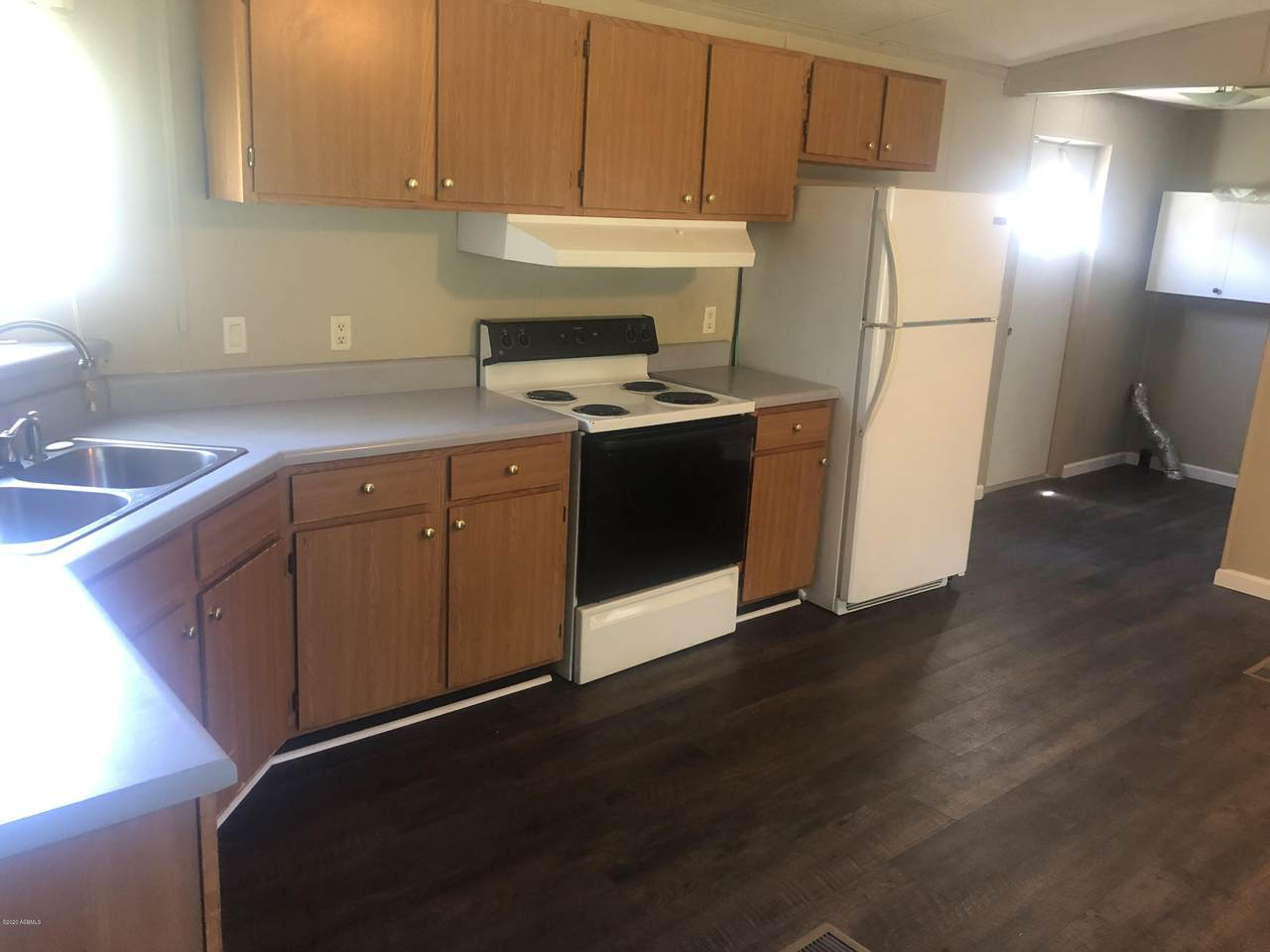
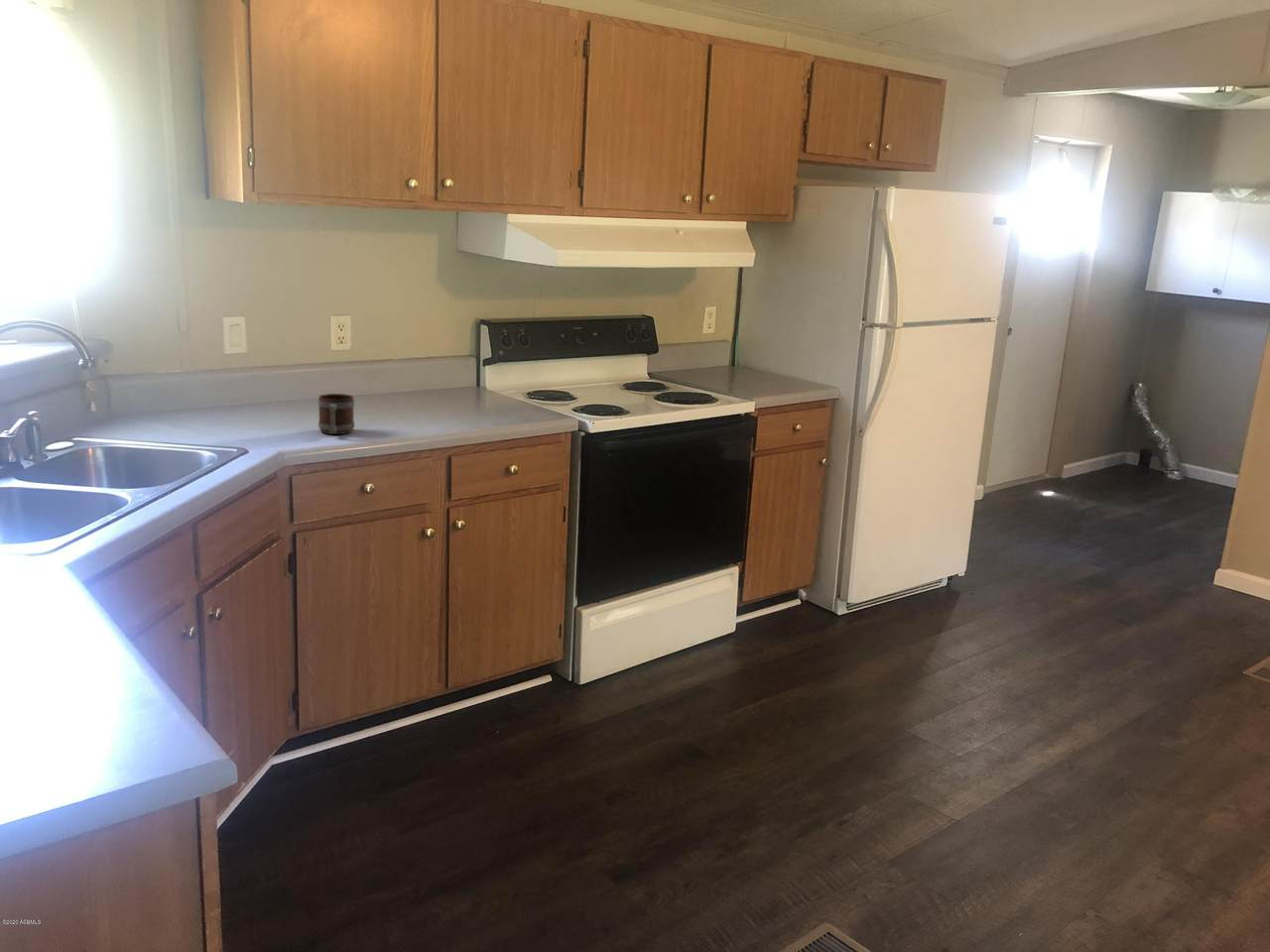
+ mug [318,393,355,435]
